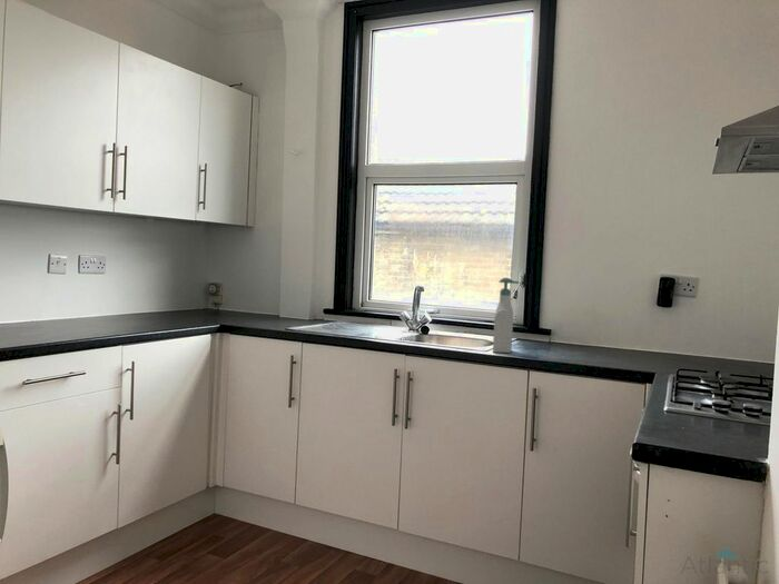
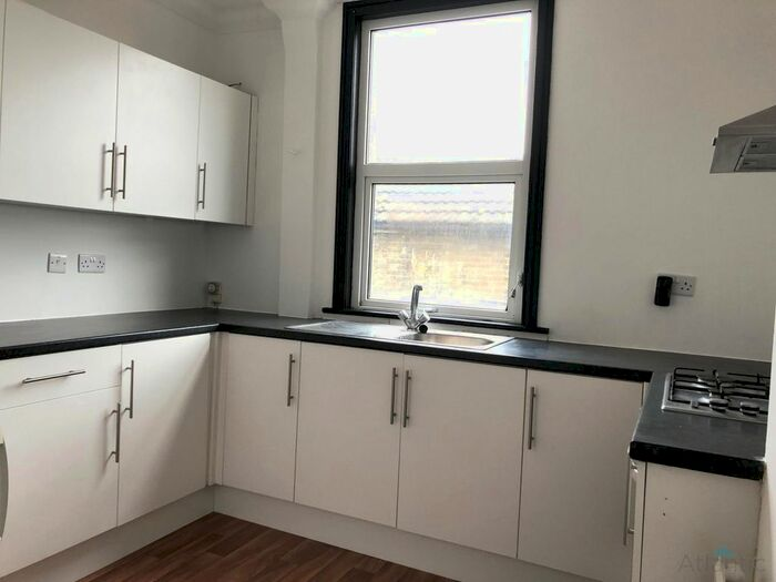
- soap bottle [492,277,521,354]
